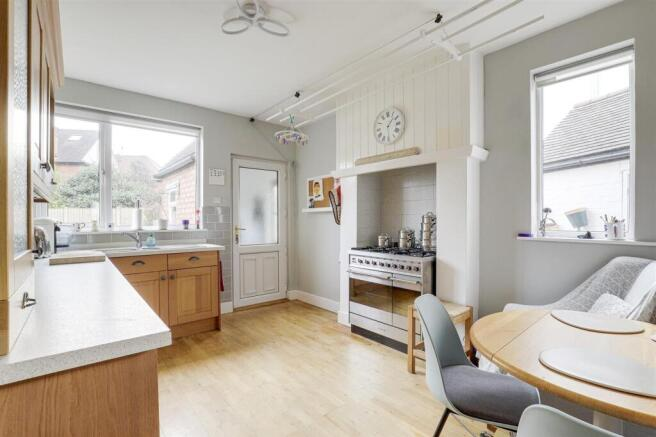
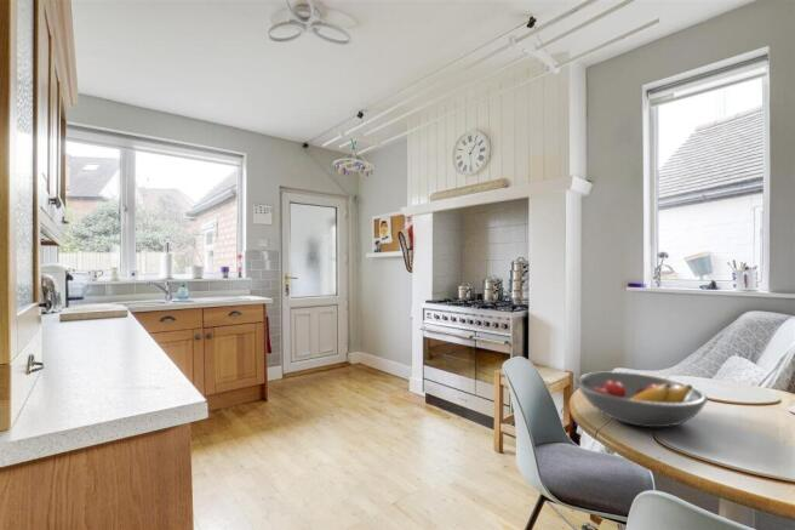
+ fruit bowl [574,371,709,428]
